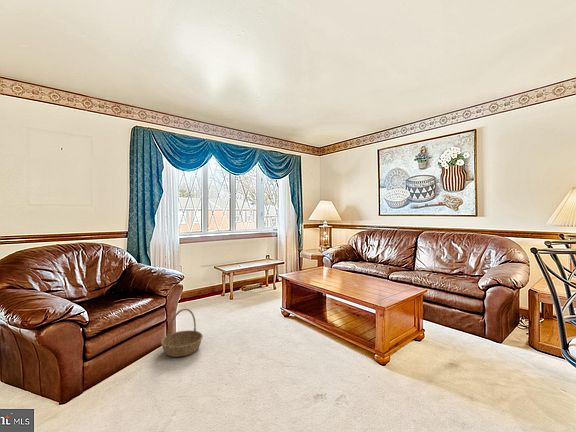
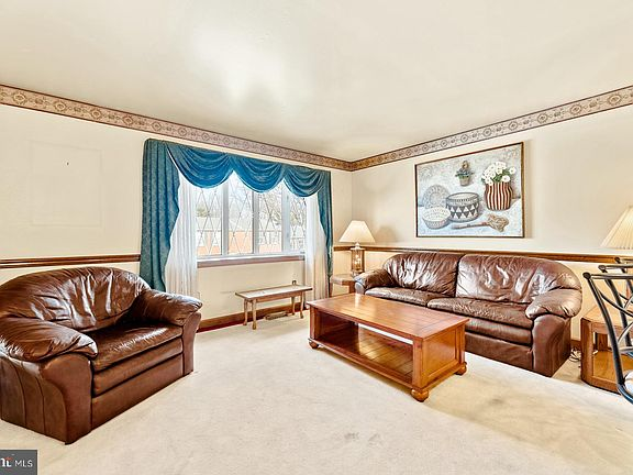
- basket [160,308,204,358]
